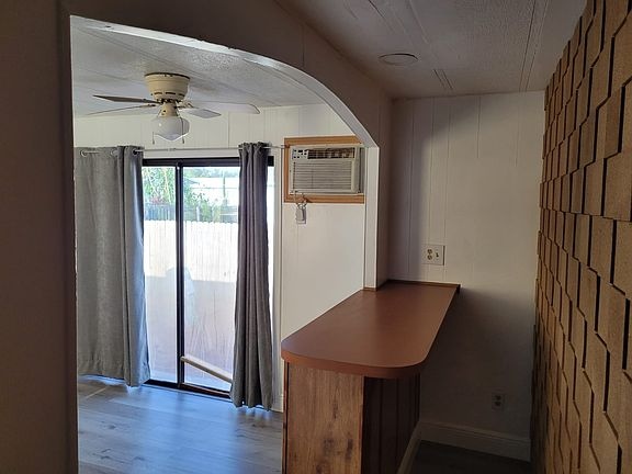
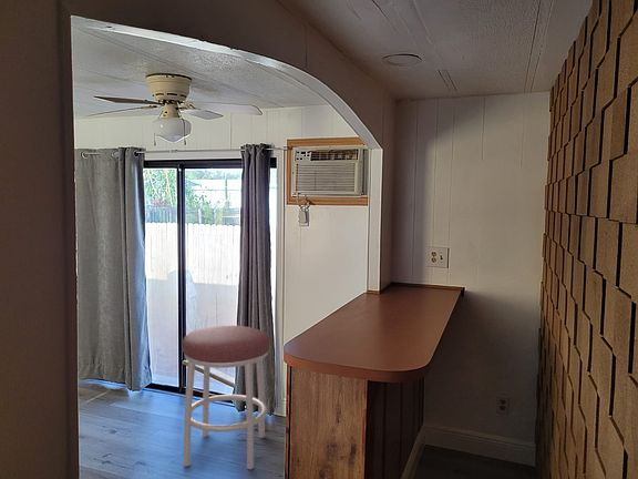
+ bar stool [182,325,271,470]
